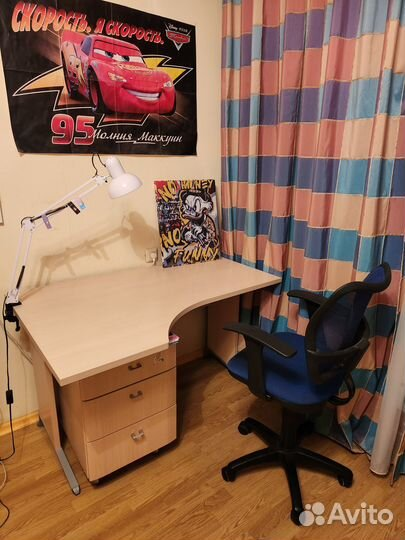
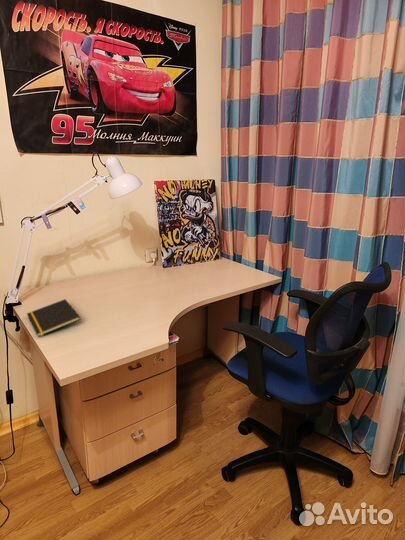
+ notepad [26,298,82,338]
